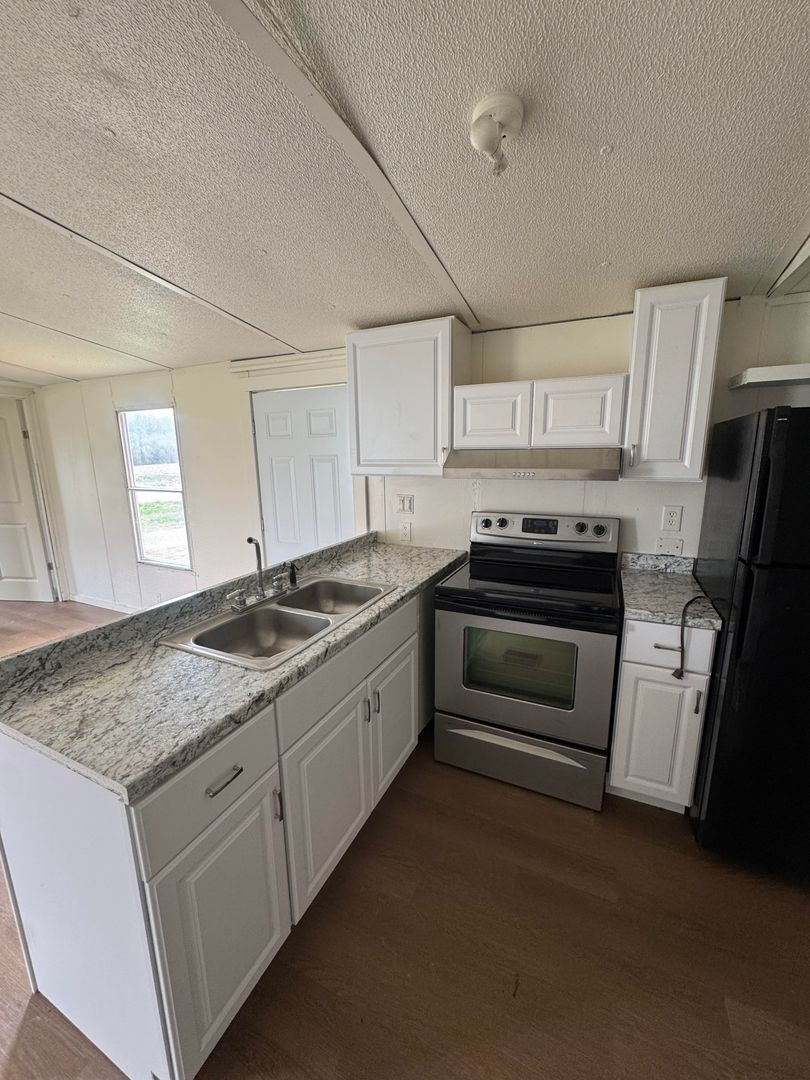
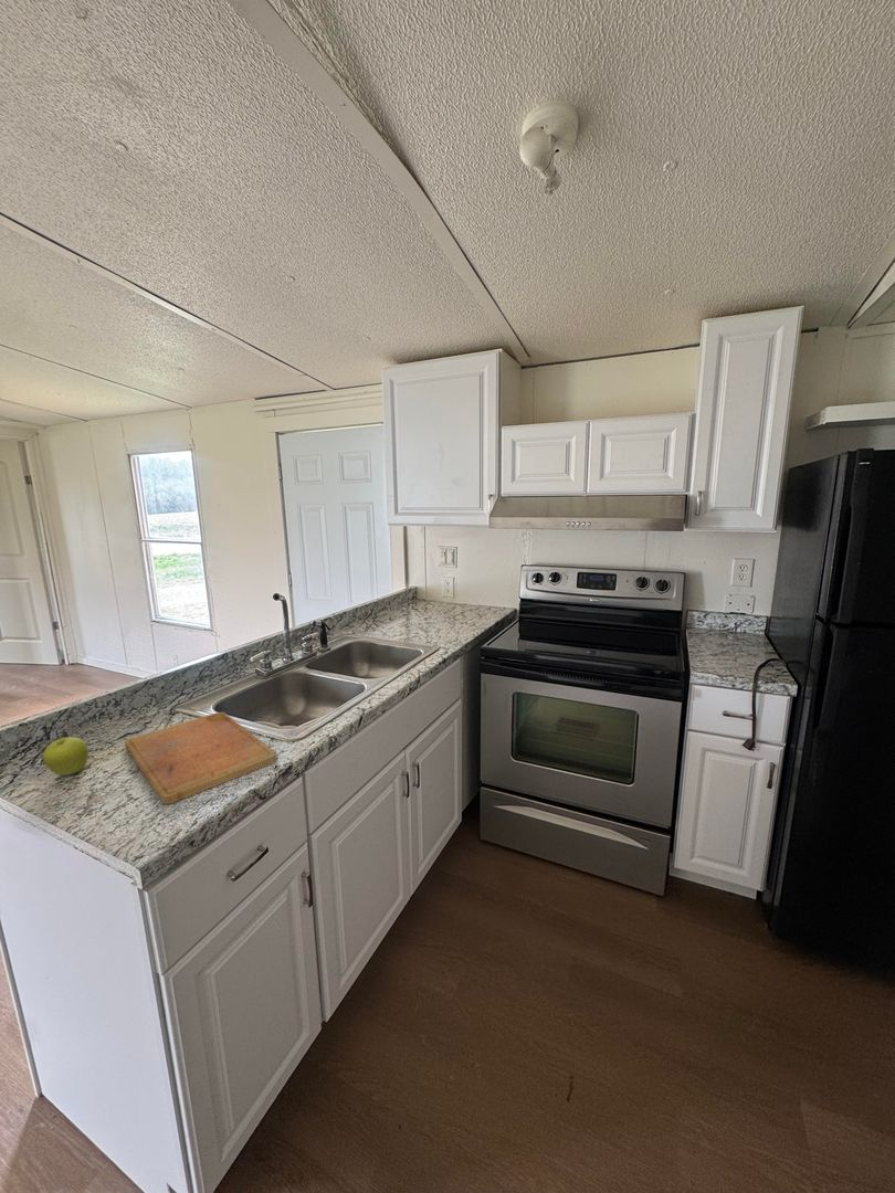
+ cutting board [124,710,277,805]
+ fruit [42,736,90,777]
